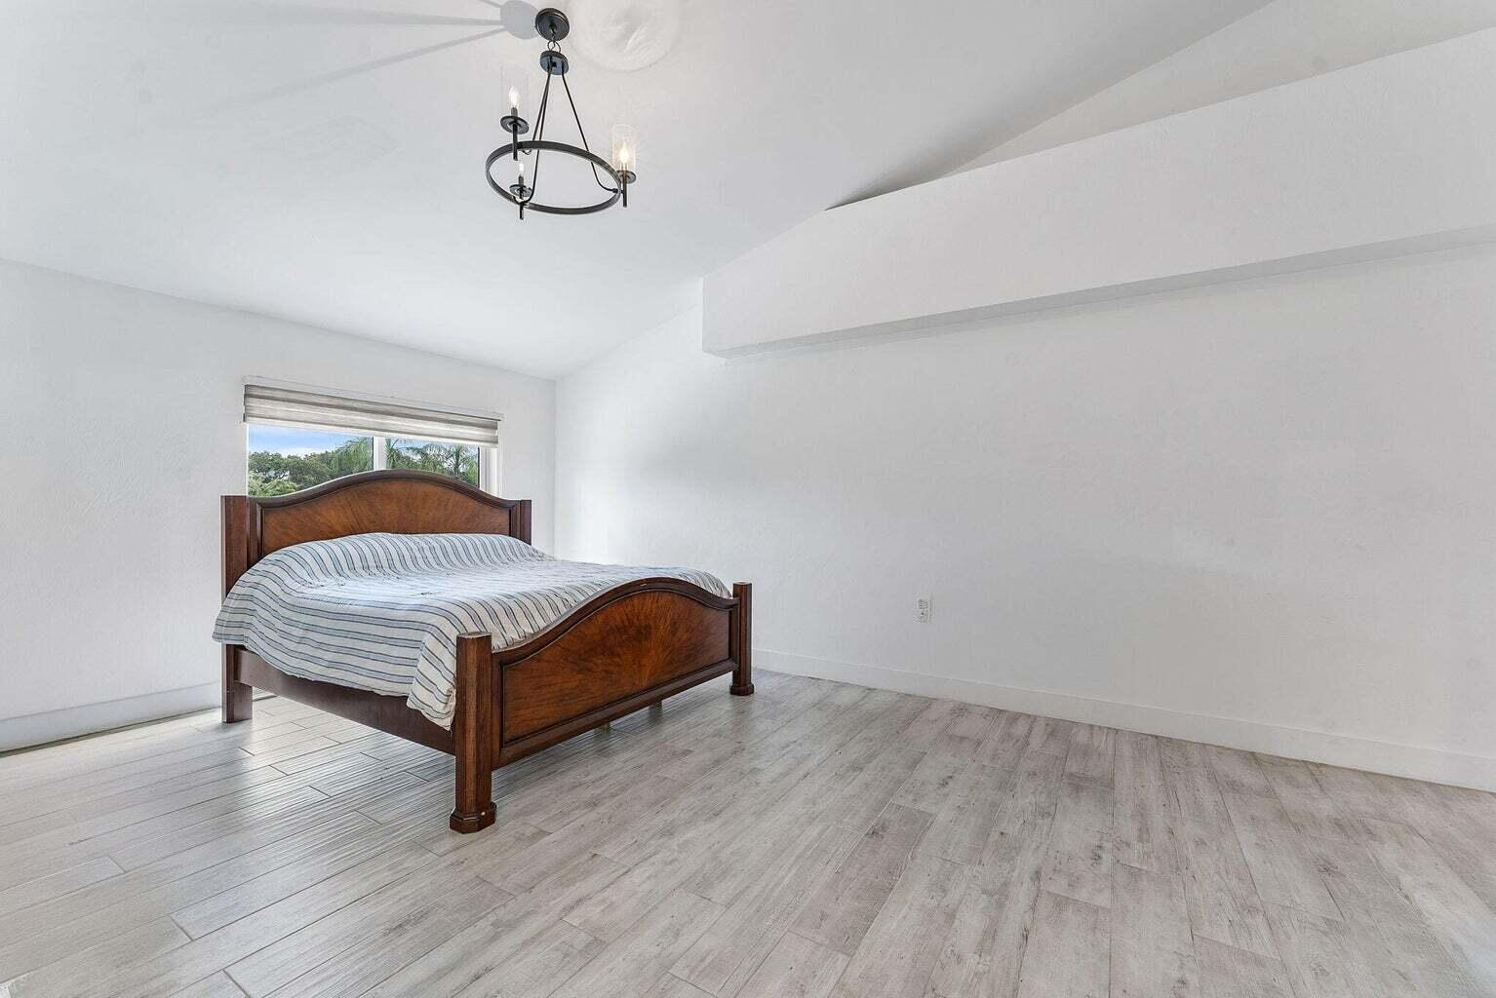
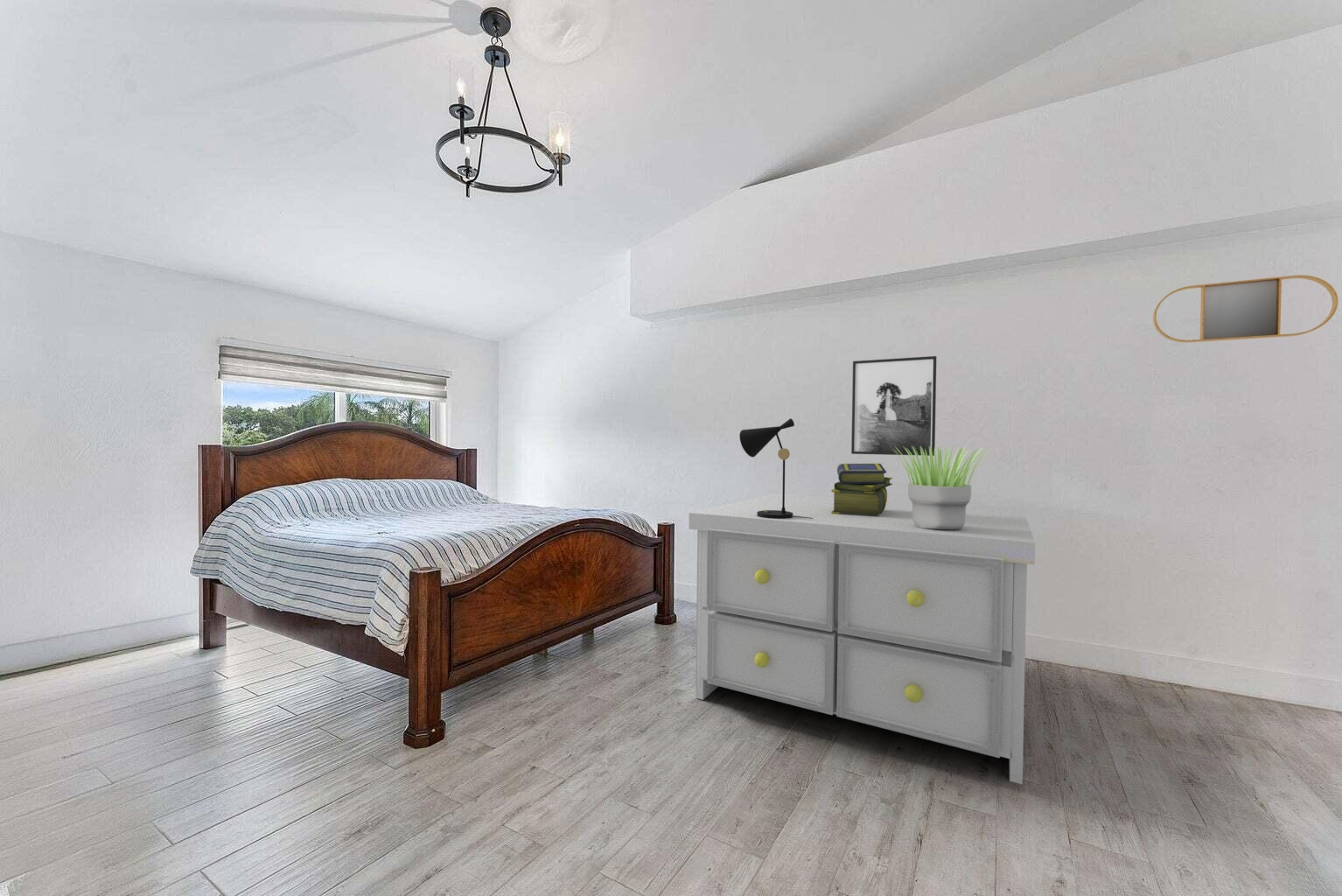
+ table lamp [738,417,813,519]
+ stack of books [831,463,893,516]
+ potted plant [891,445,995,530]
+ home mirror [1152,275,1339,343]
+ storage cabinet [688,493,1036,785]
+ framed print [850,355,938,457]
